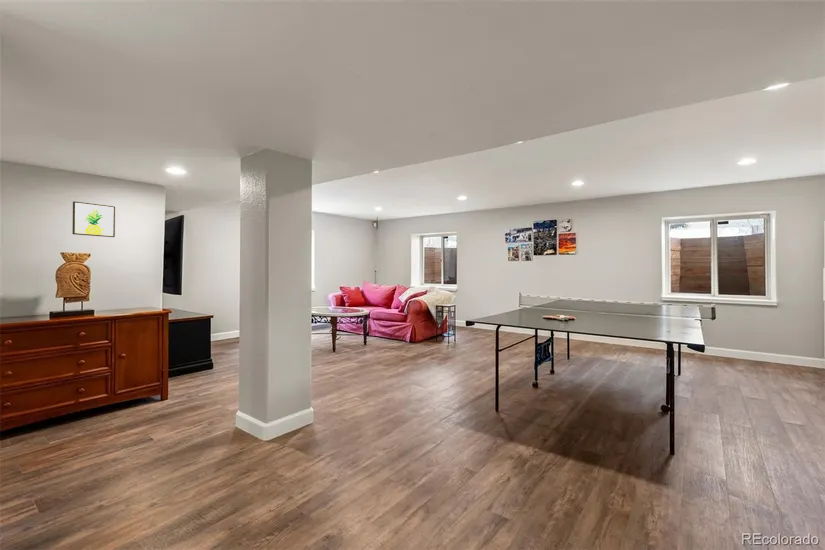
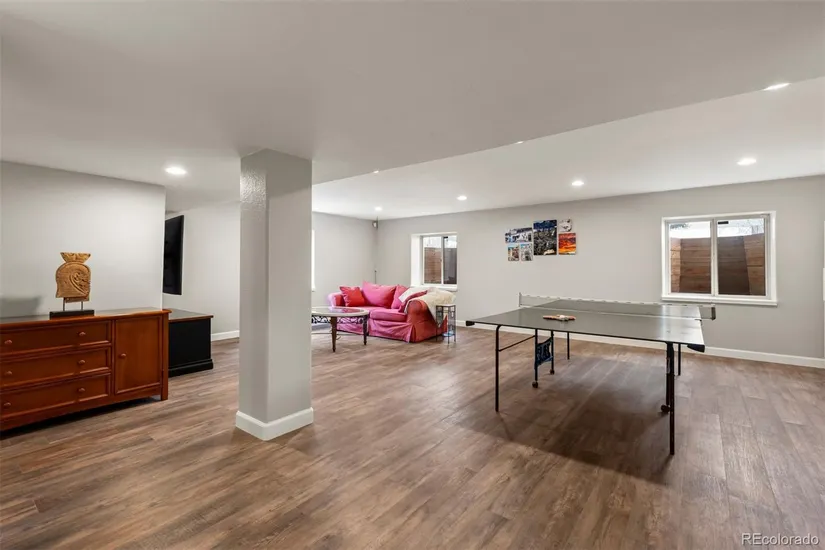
- wall art [72,200,116,238]
